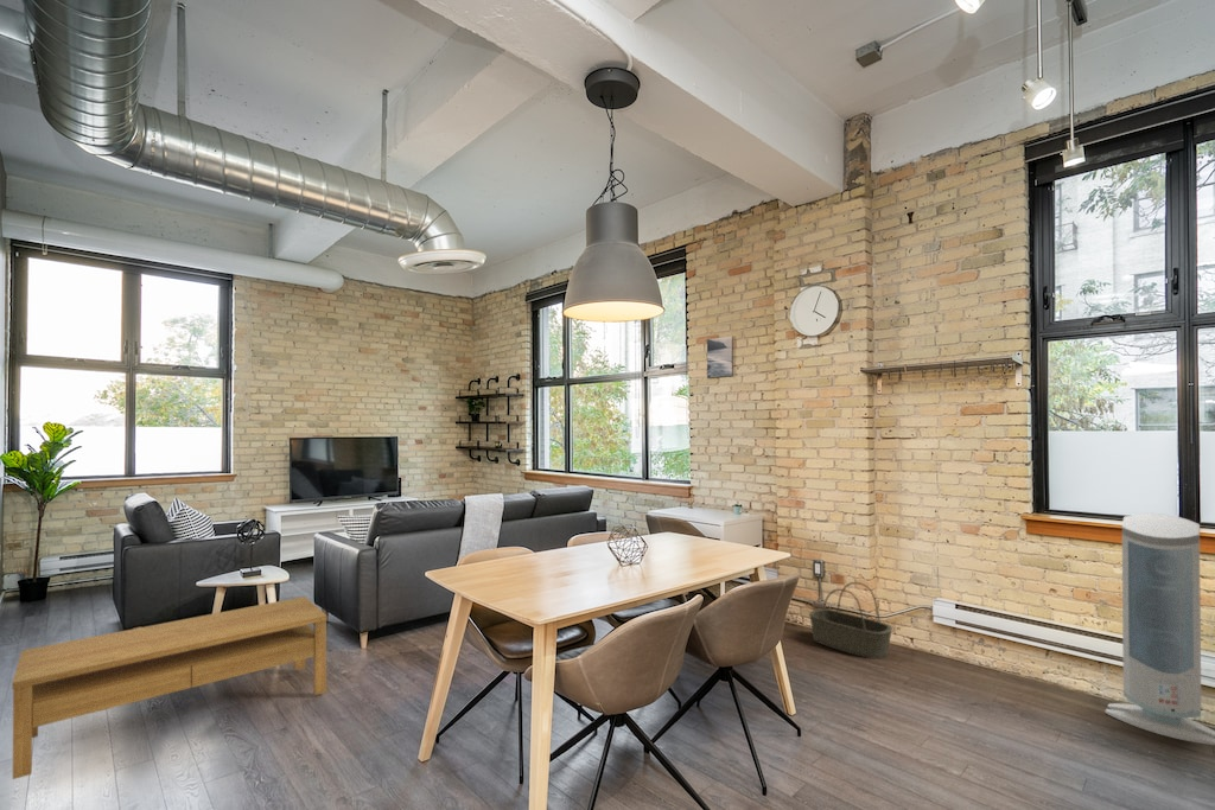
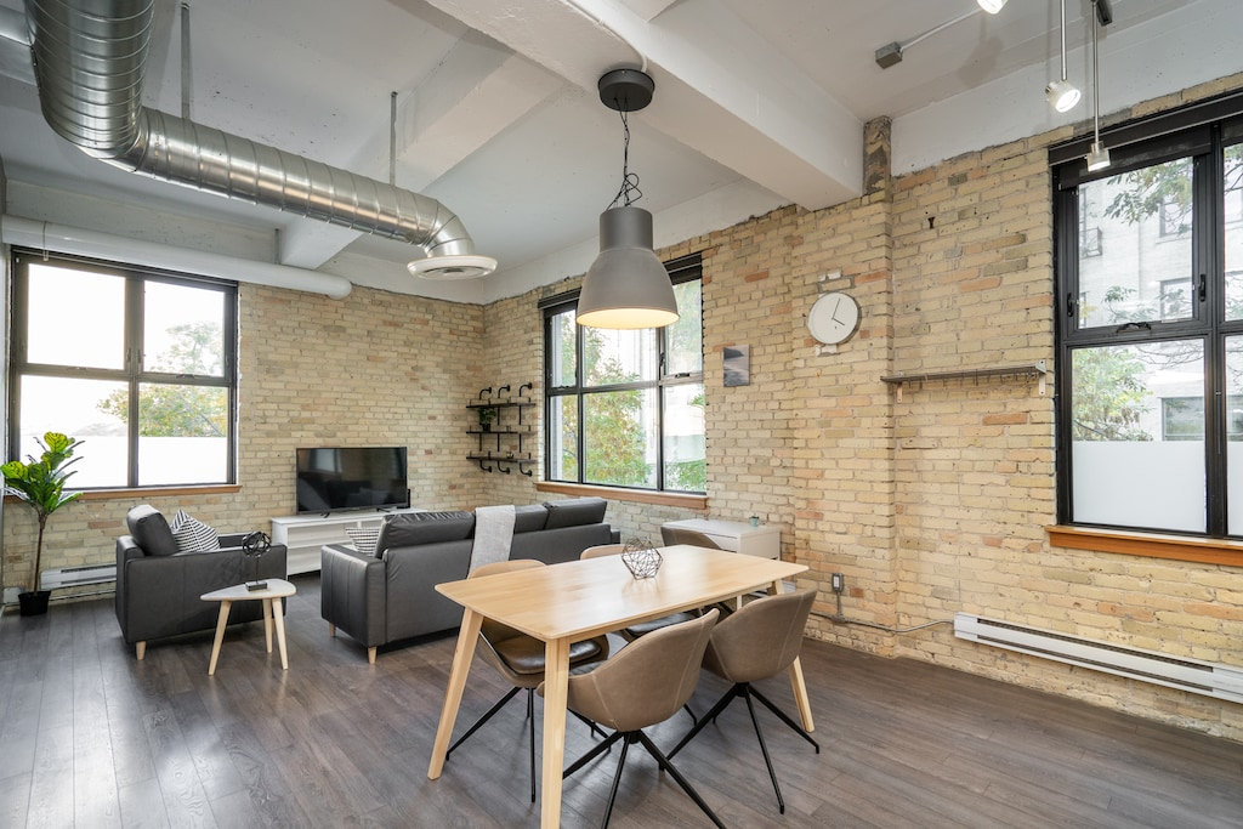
- air purifier [1105,512,1215,746]
- coffee table [11,595,327,780]
- basket [808,581,893,661]
